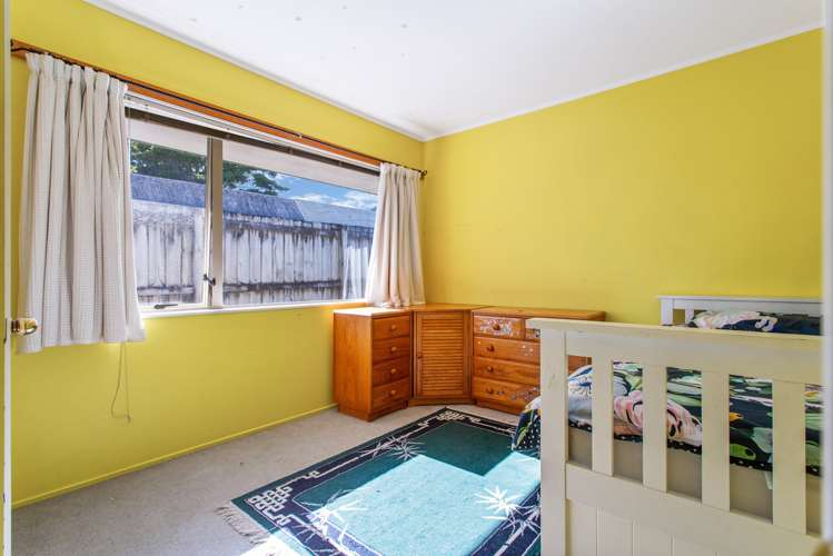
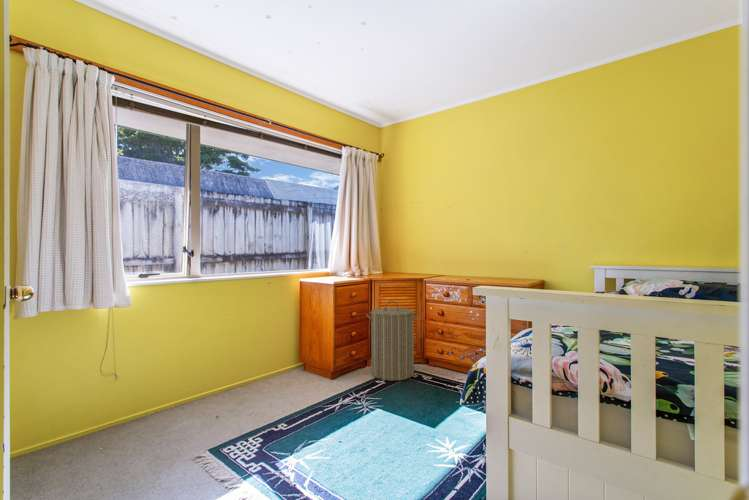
+ laundry hamper [365,300,420,382]
